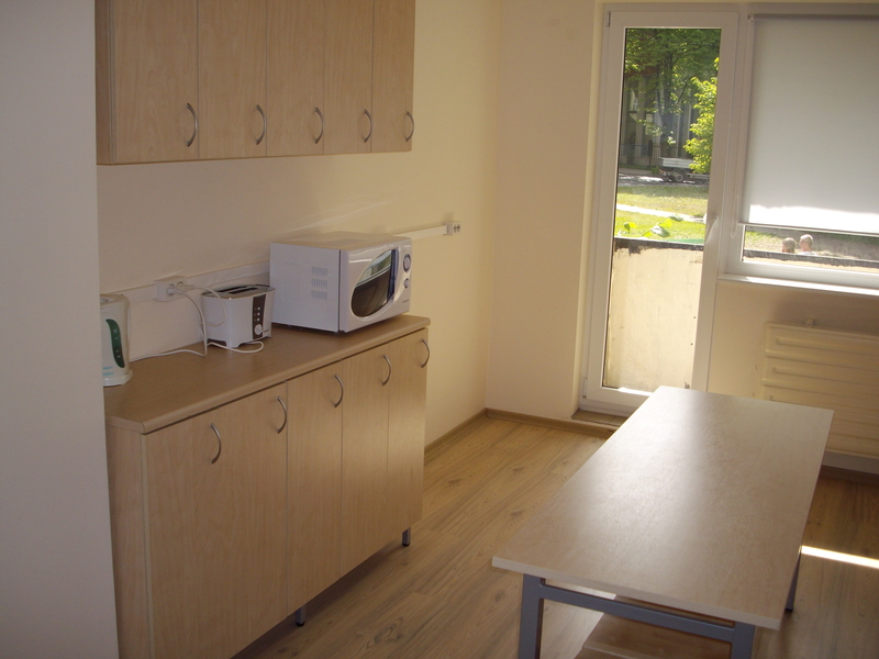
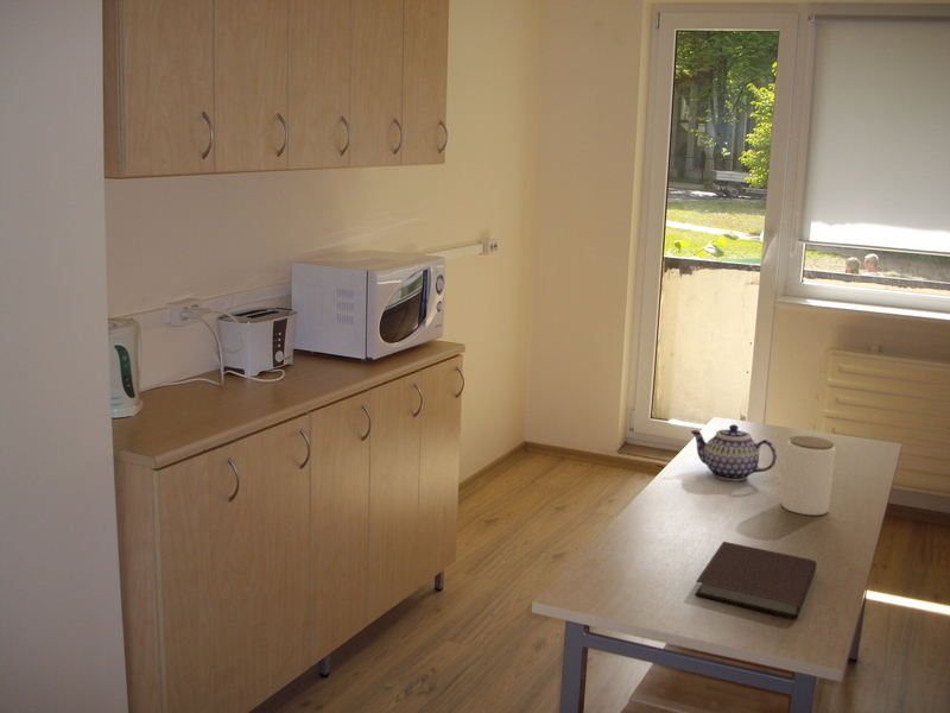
+ teapot [690,423,778,481]
+ notebook [694,541,818,619]
+ jar [780,435,836,516]
